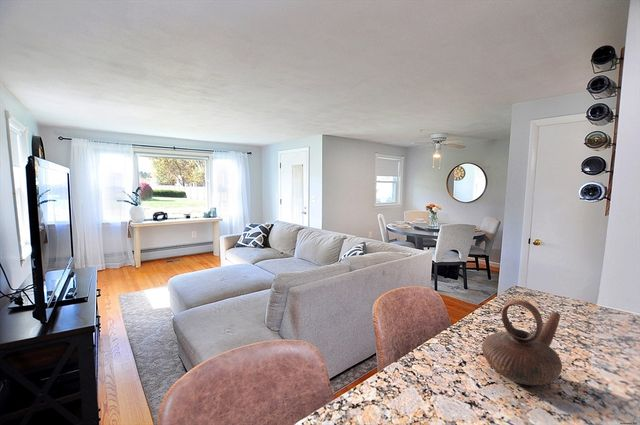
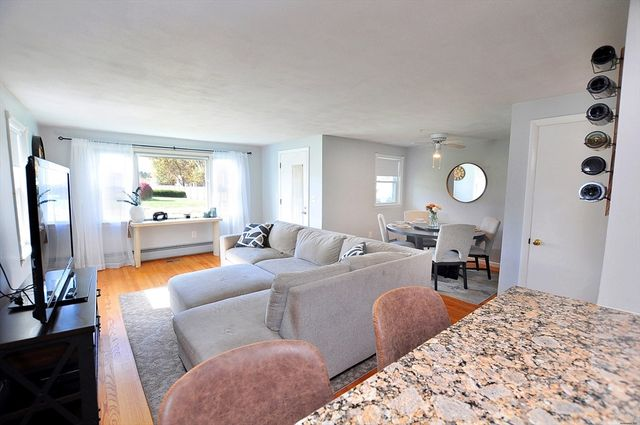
- teapot [481,299,563,386]
